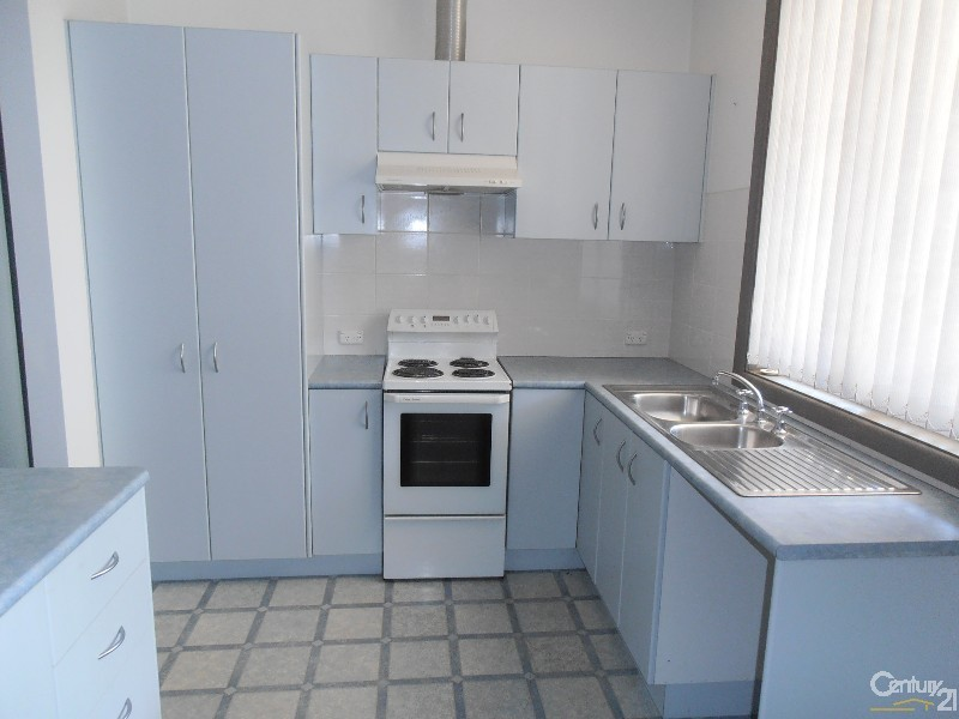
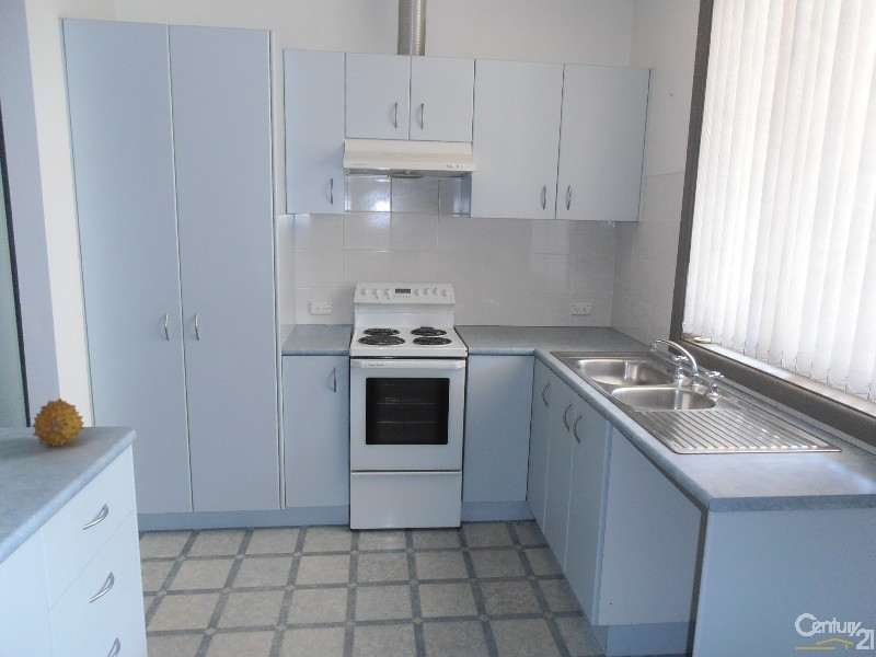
+ fruit [31,397,85,448]
